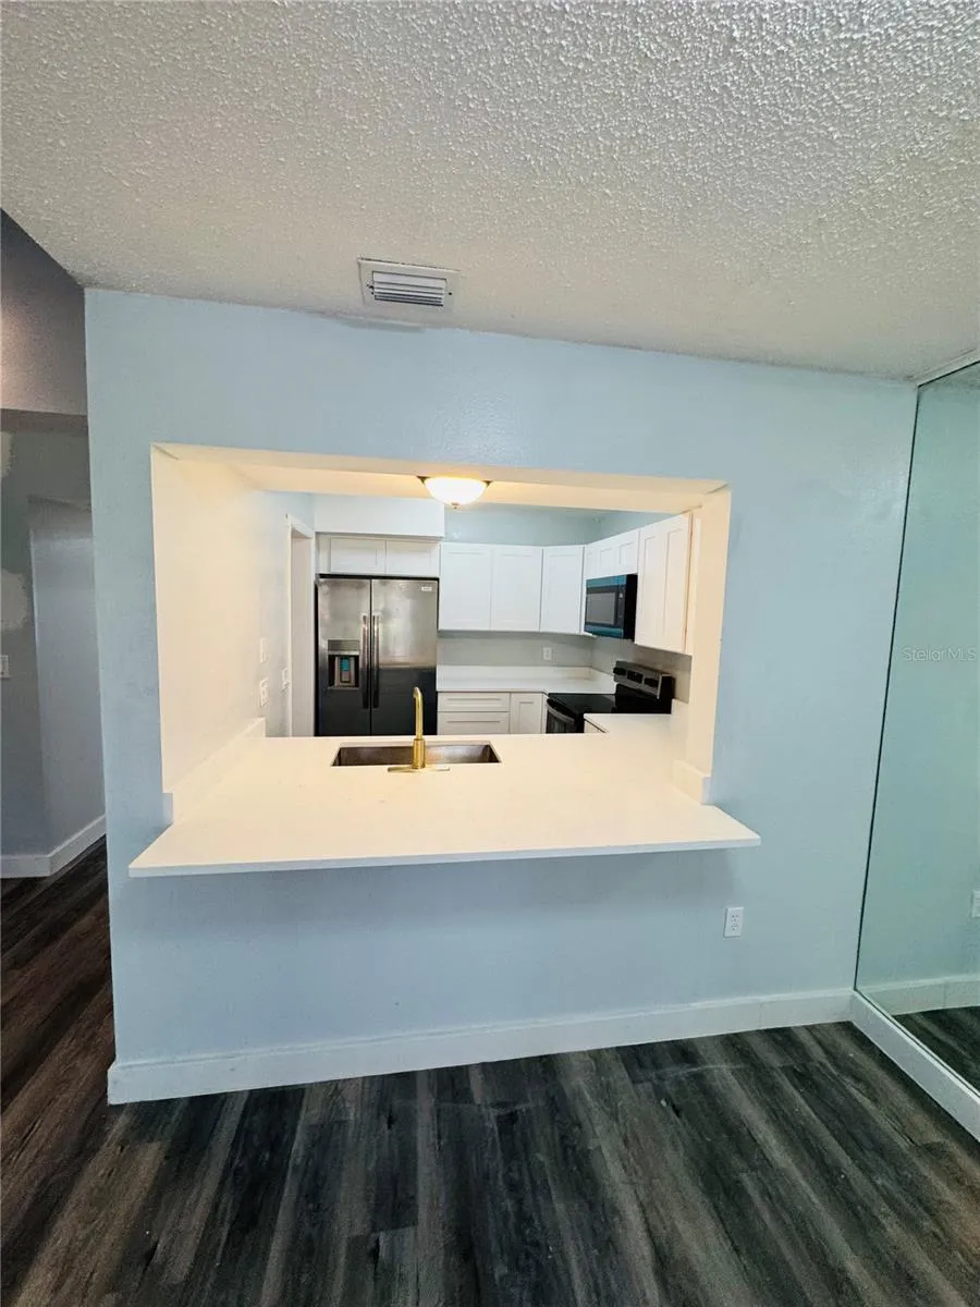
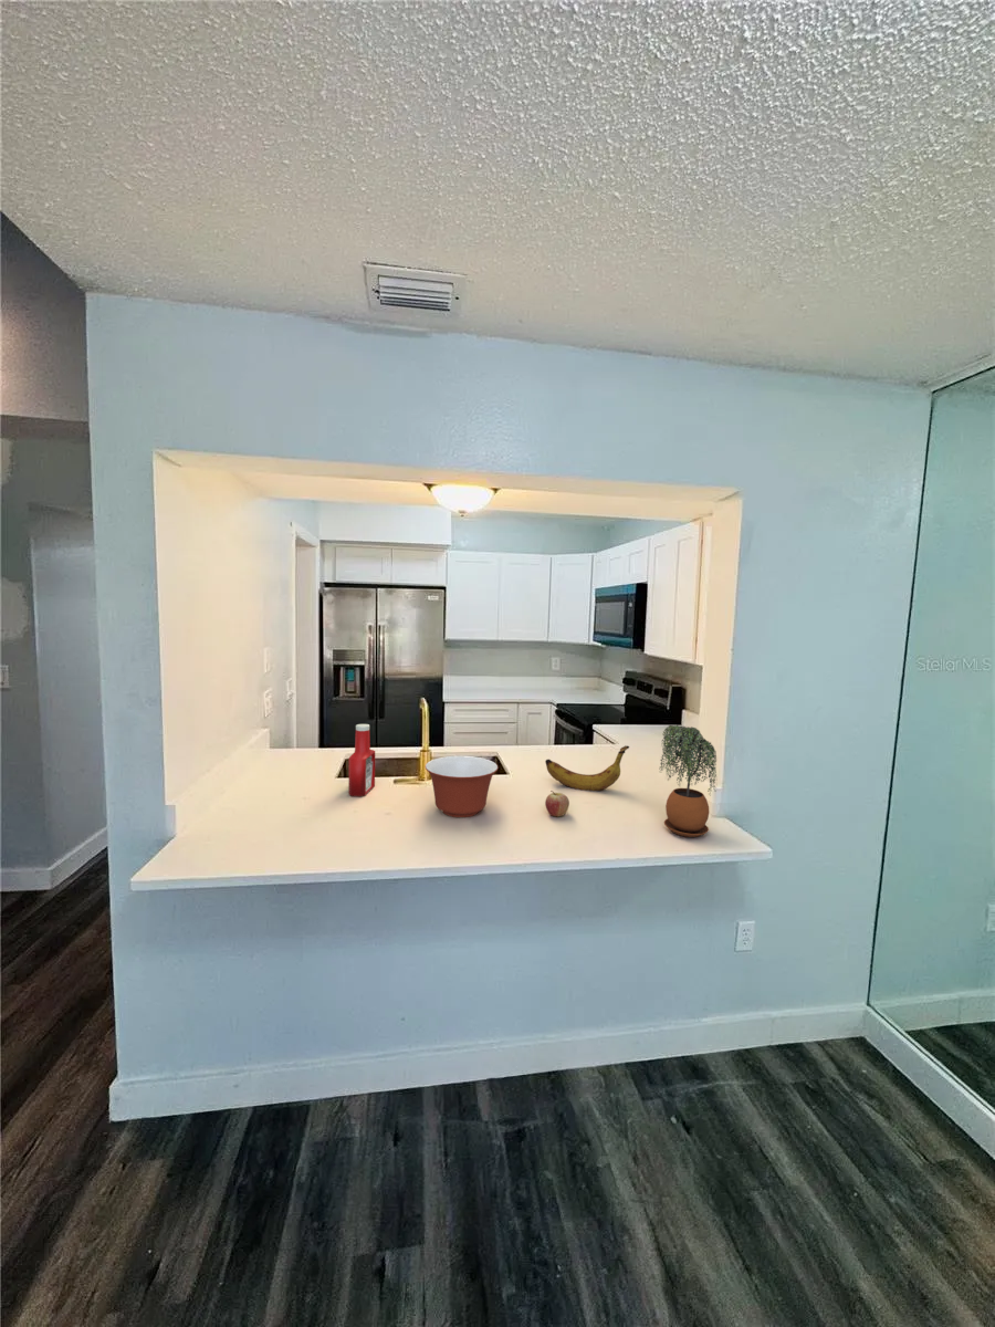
+ potted plant [658,724,718,838]
+ fruit [544,790,570,817]
+ soap bottle [347,723,376,797]
+ banana [544,744,630,792]
+ mixing bowl [425,755,499,818]
